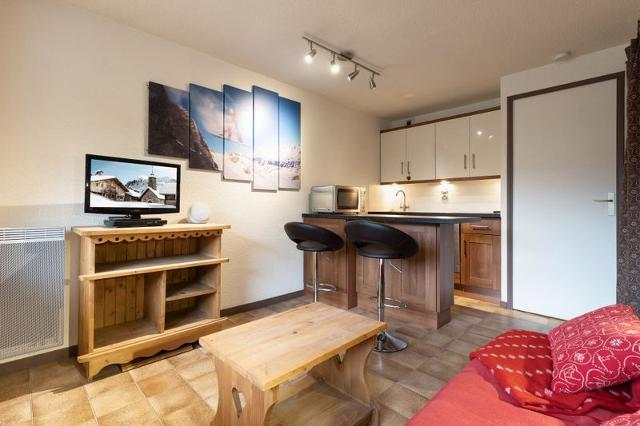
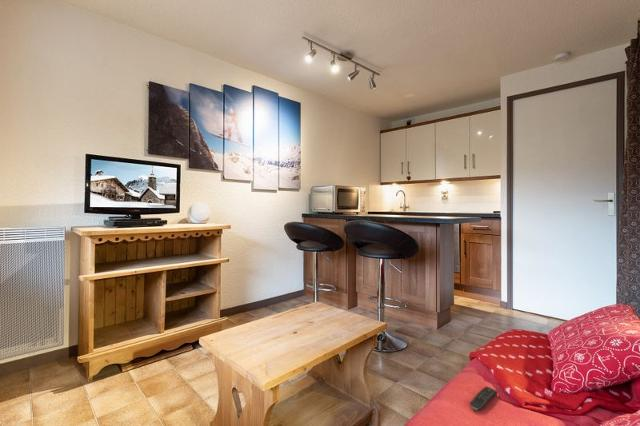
+ remote control [469,386,499,411]
